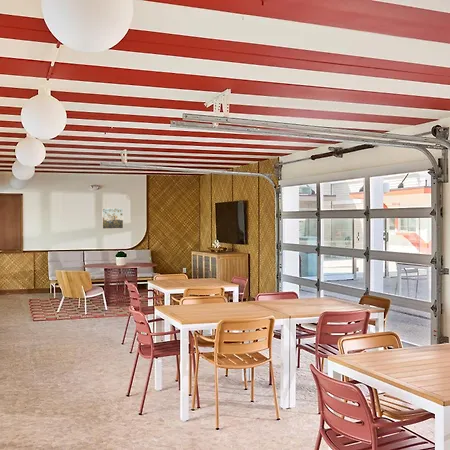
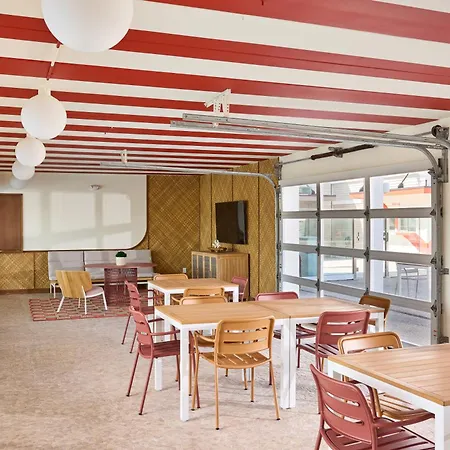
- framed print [101,207,124,230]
